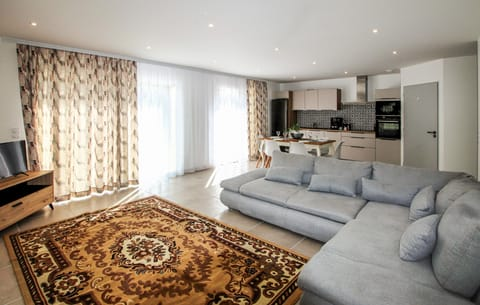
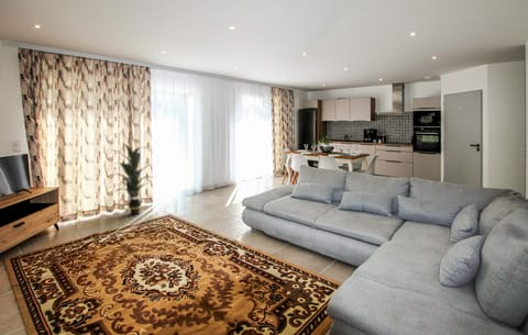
+ indoor plant [109,142,156,215]
